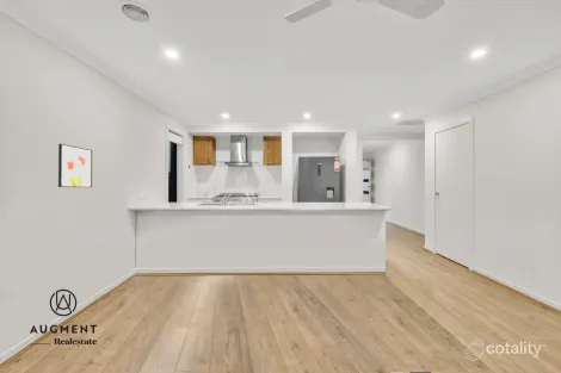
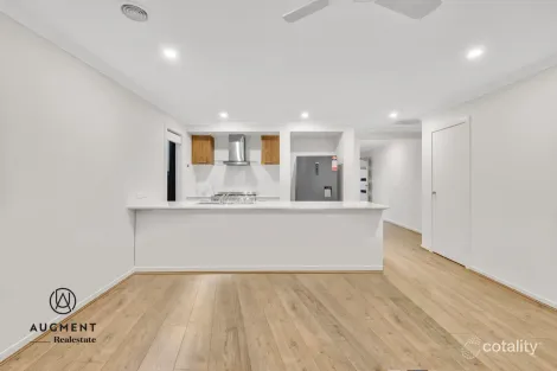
- wall art [57,143,93,188]
